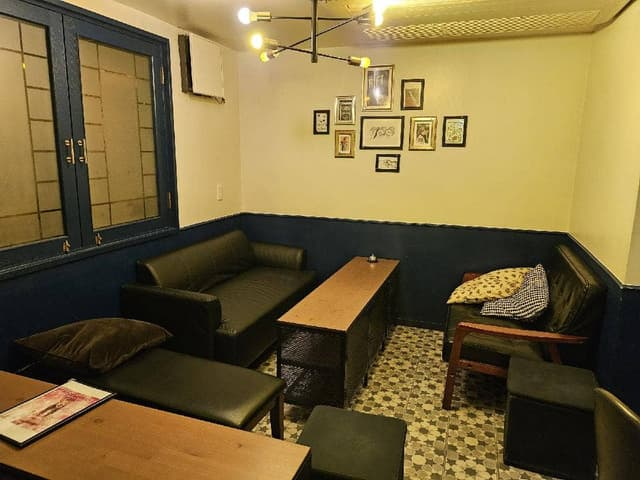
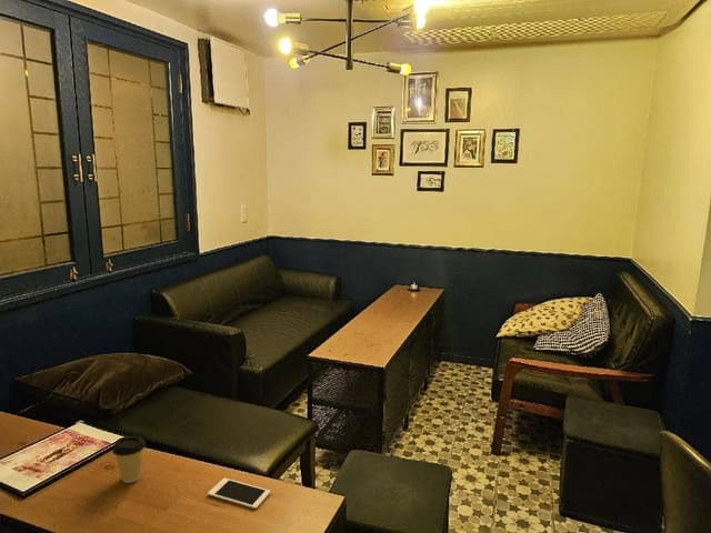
+ cell phone [207,476,271,510]
+ coffee cup [111,435,147,484]
